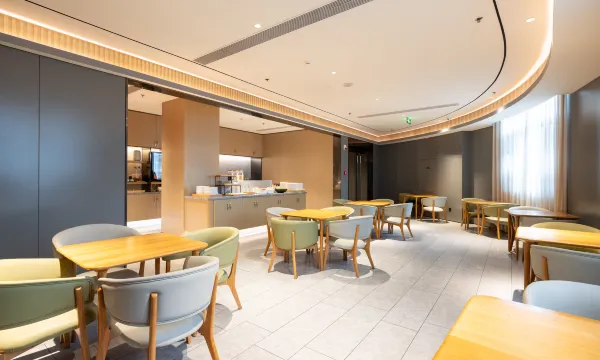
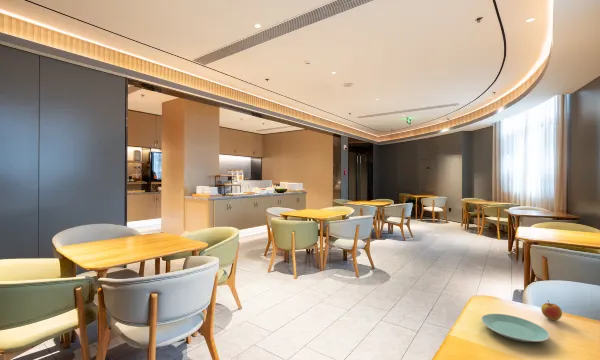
+ plate [480,313,551,343]
+ apple [540,299,563,321]
